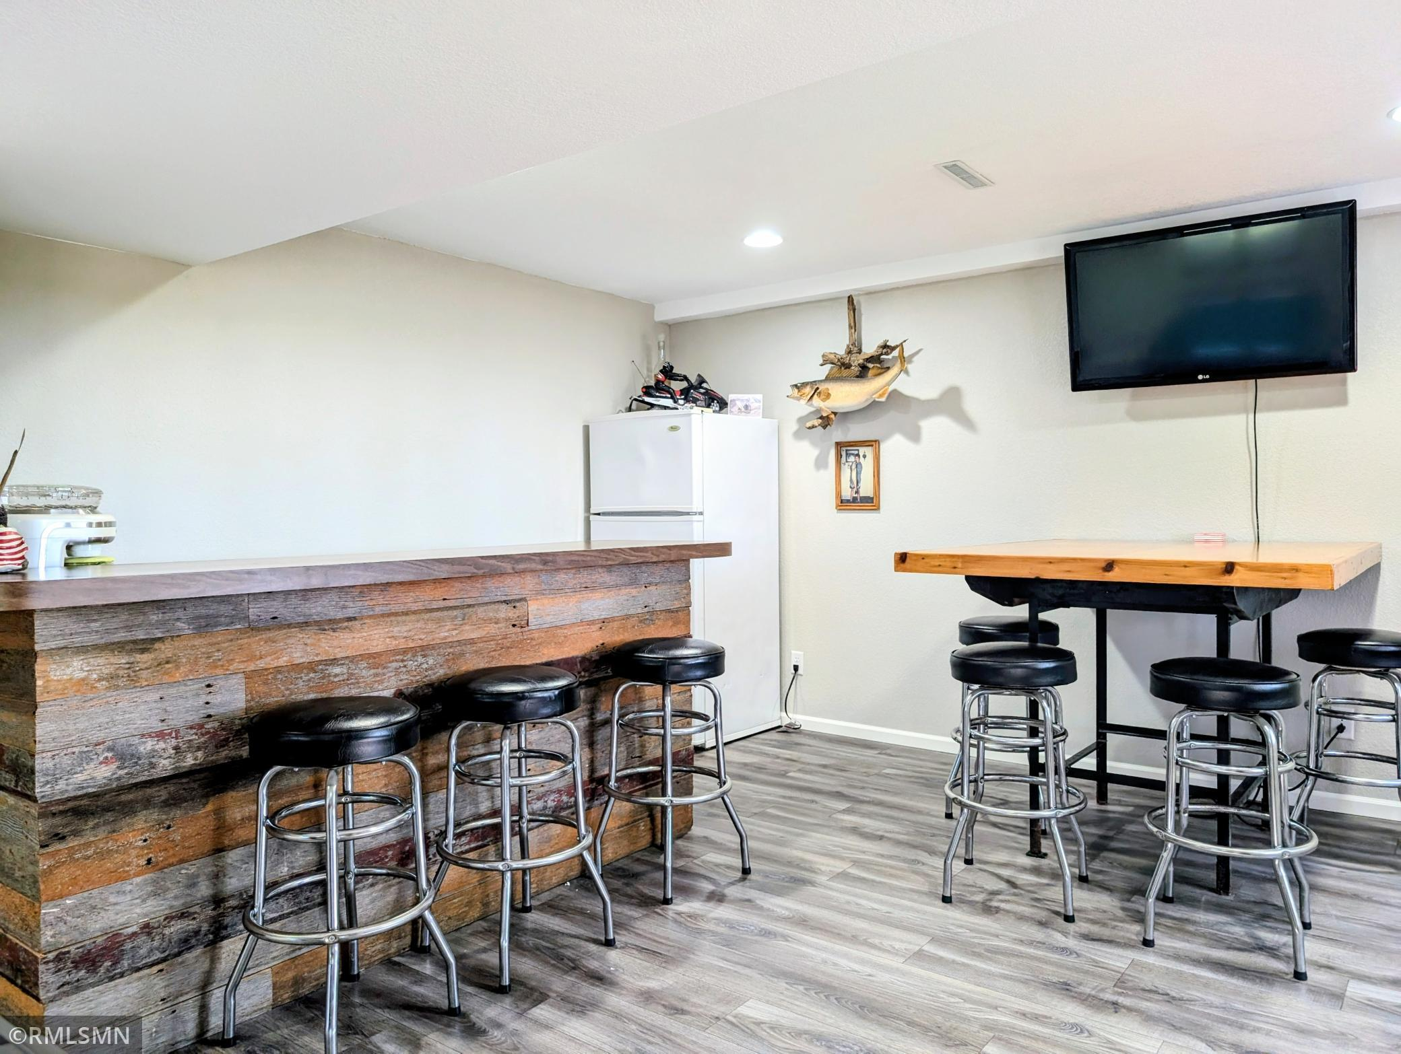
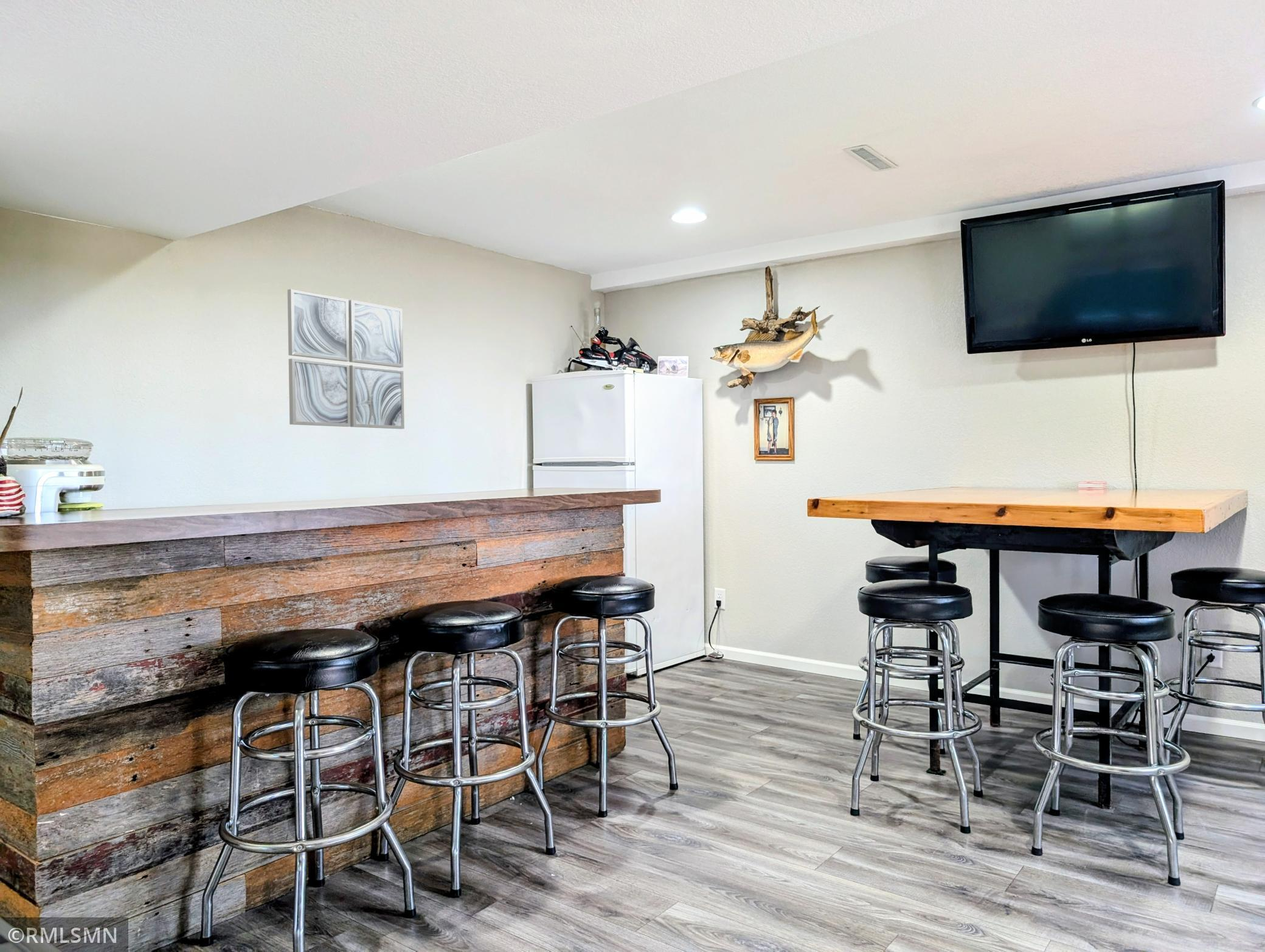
+ wall art [287,288,405,430]
